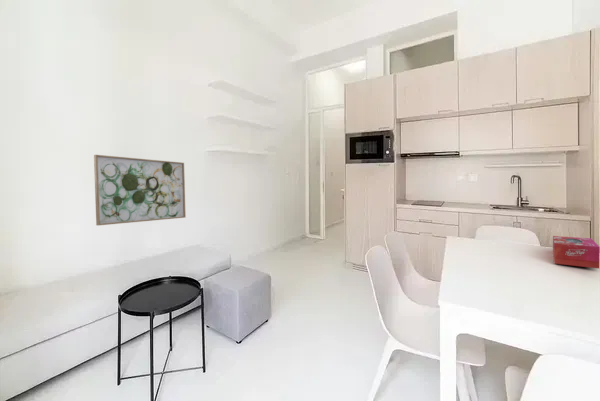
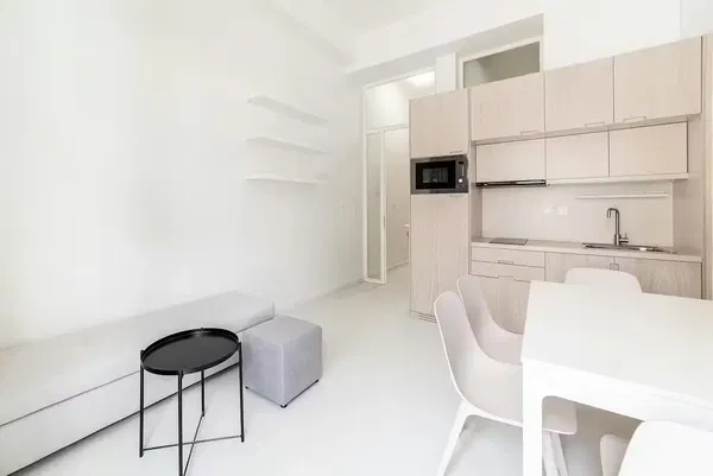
- wall art [93,154,187,226]
- tissue box [552,235,600,269]
